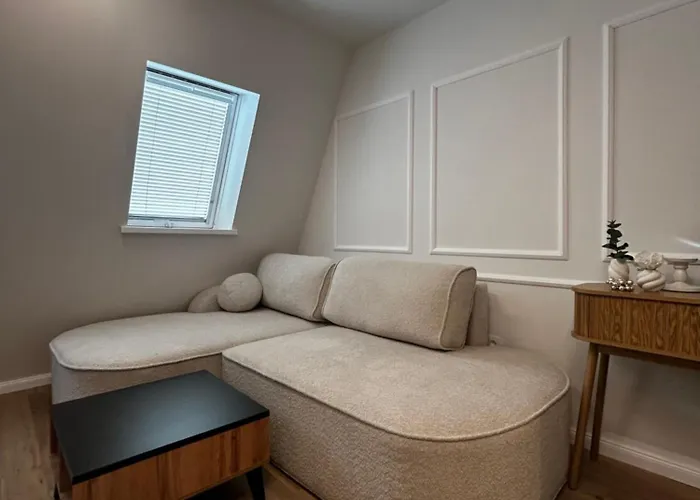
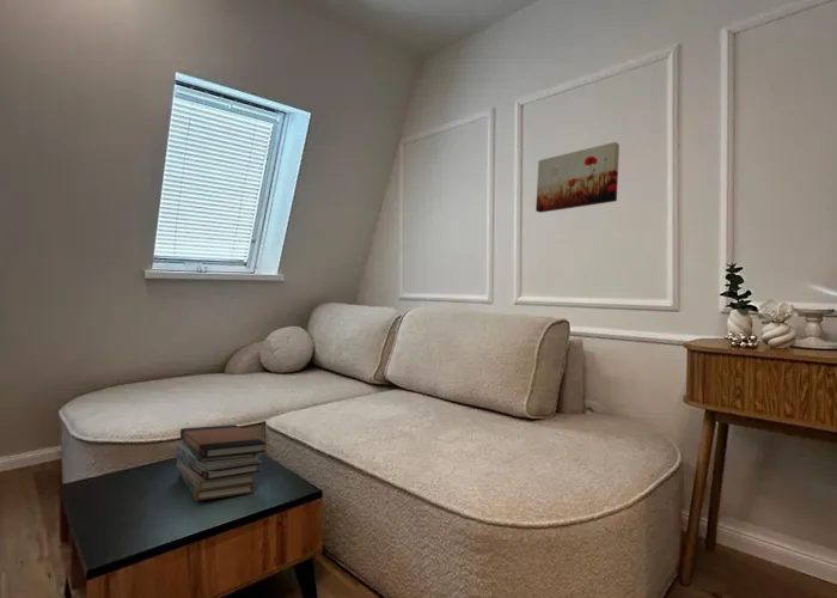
+ book stack [175,423,267,502]
+ wall art [534,141,621,214]
